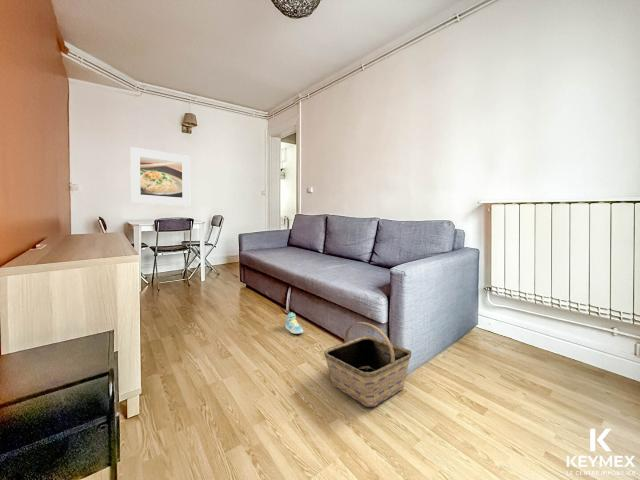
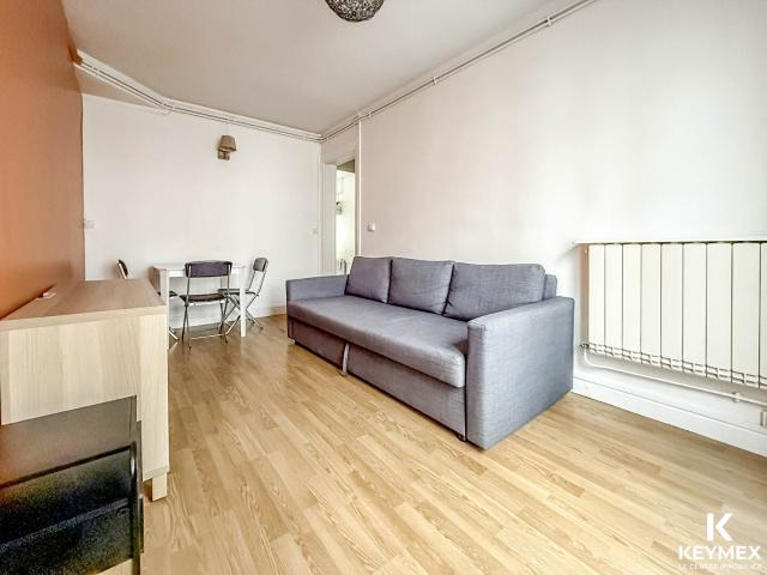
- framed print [129,146,191,207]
- basket [323,321,413,408]
- sneaker [285,311,304,335]
